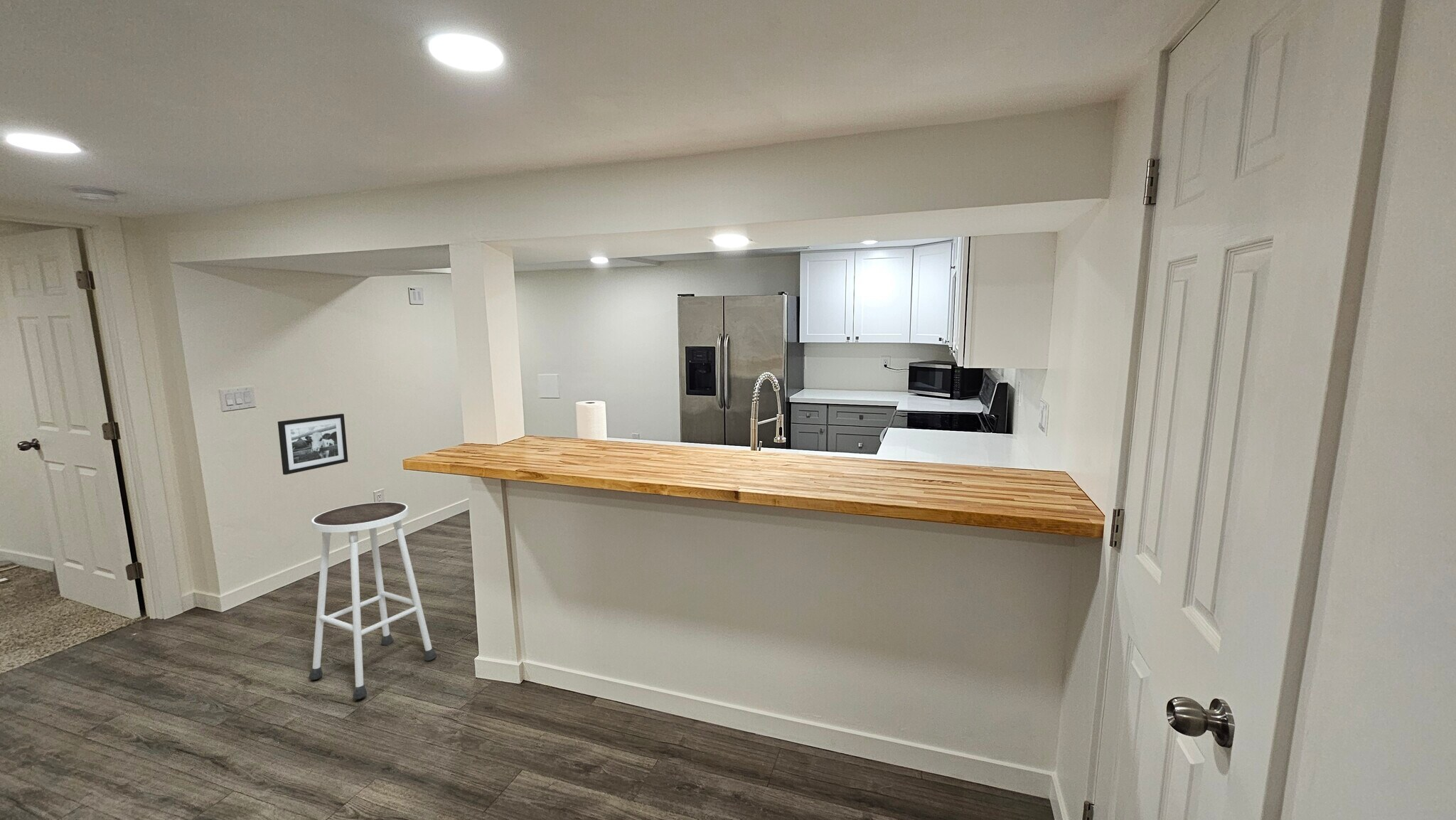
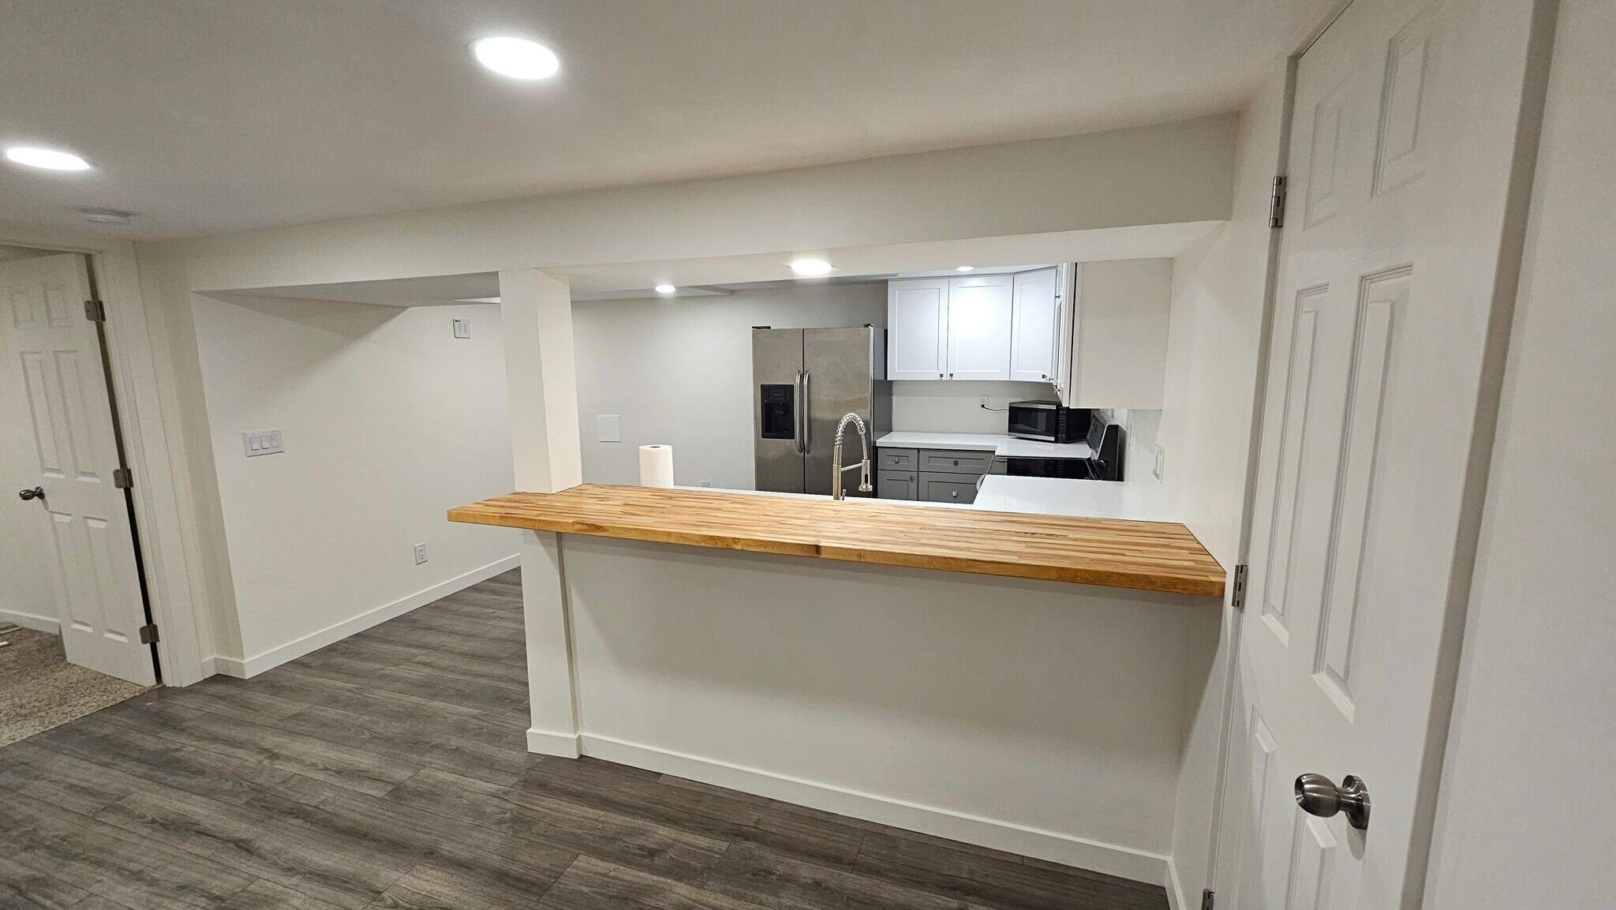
- stool [308,501,437,700]
- picture frame [277,413,349,476]
